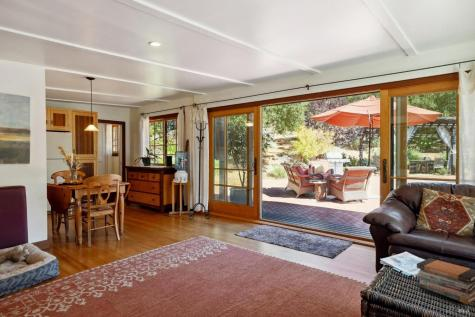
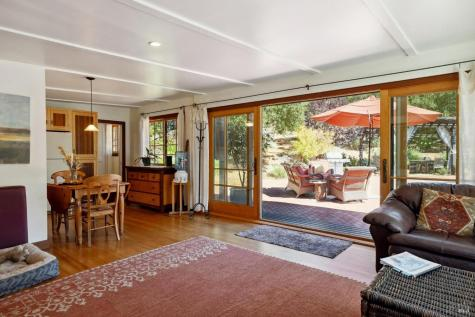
- book stack [416,257,475,305]
